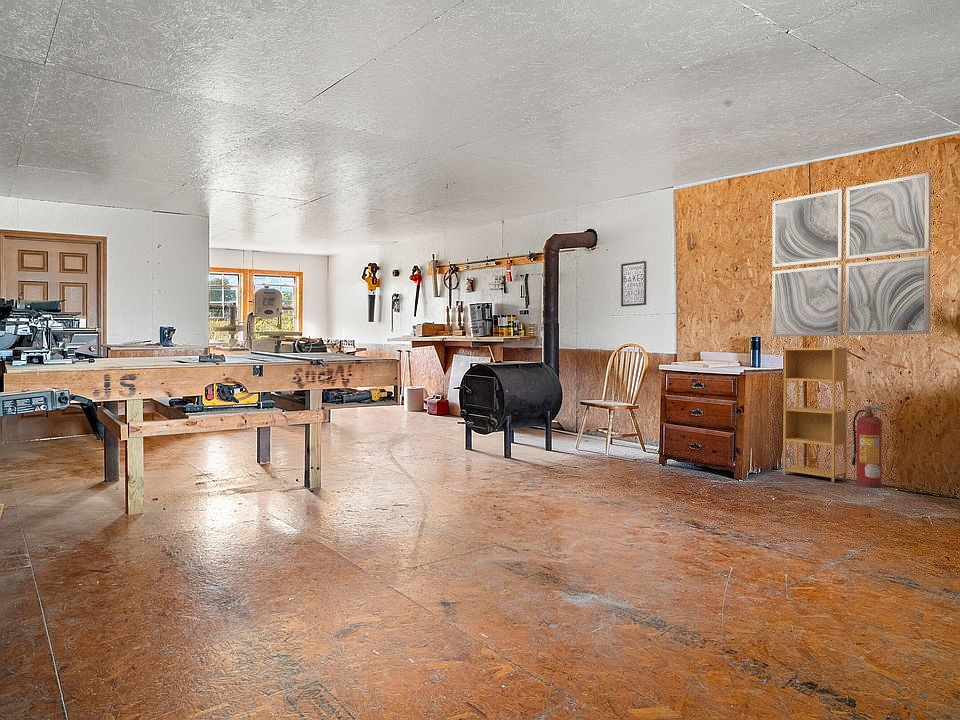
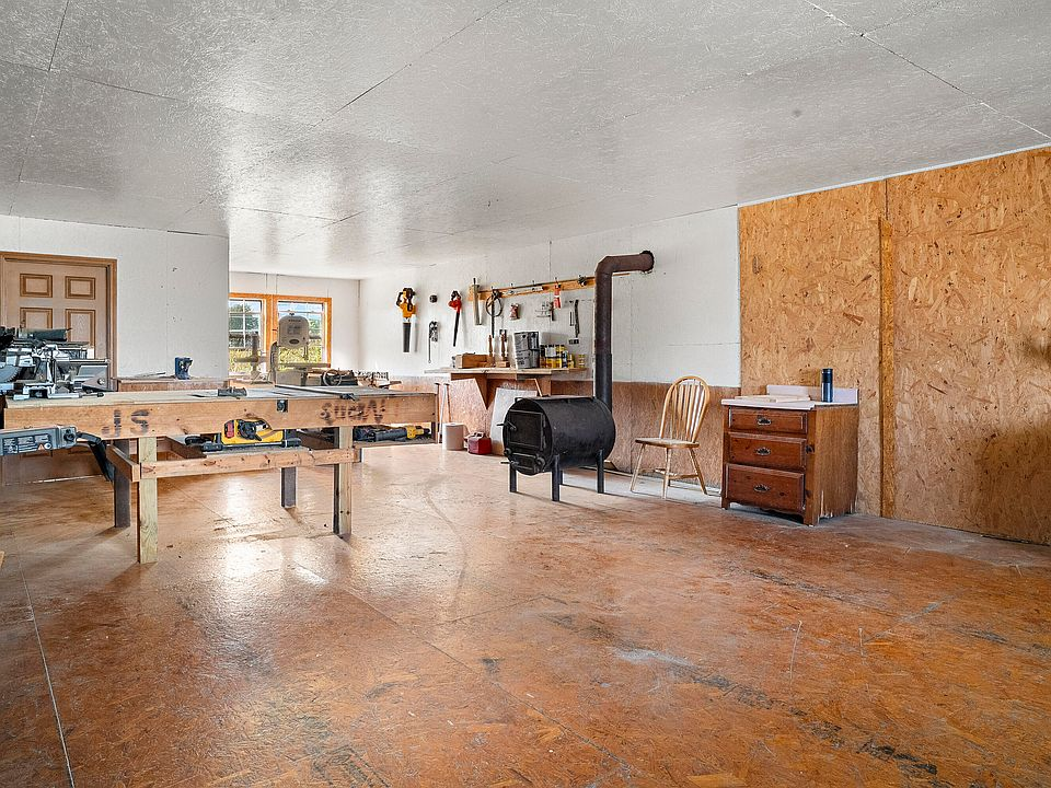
- fire extinguisher [851,404,887,488]
- wall art [620,260,647,308]
- shelving unit [782,347,848,483]
- wall art [771,171,932,338]
